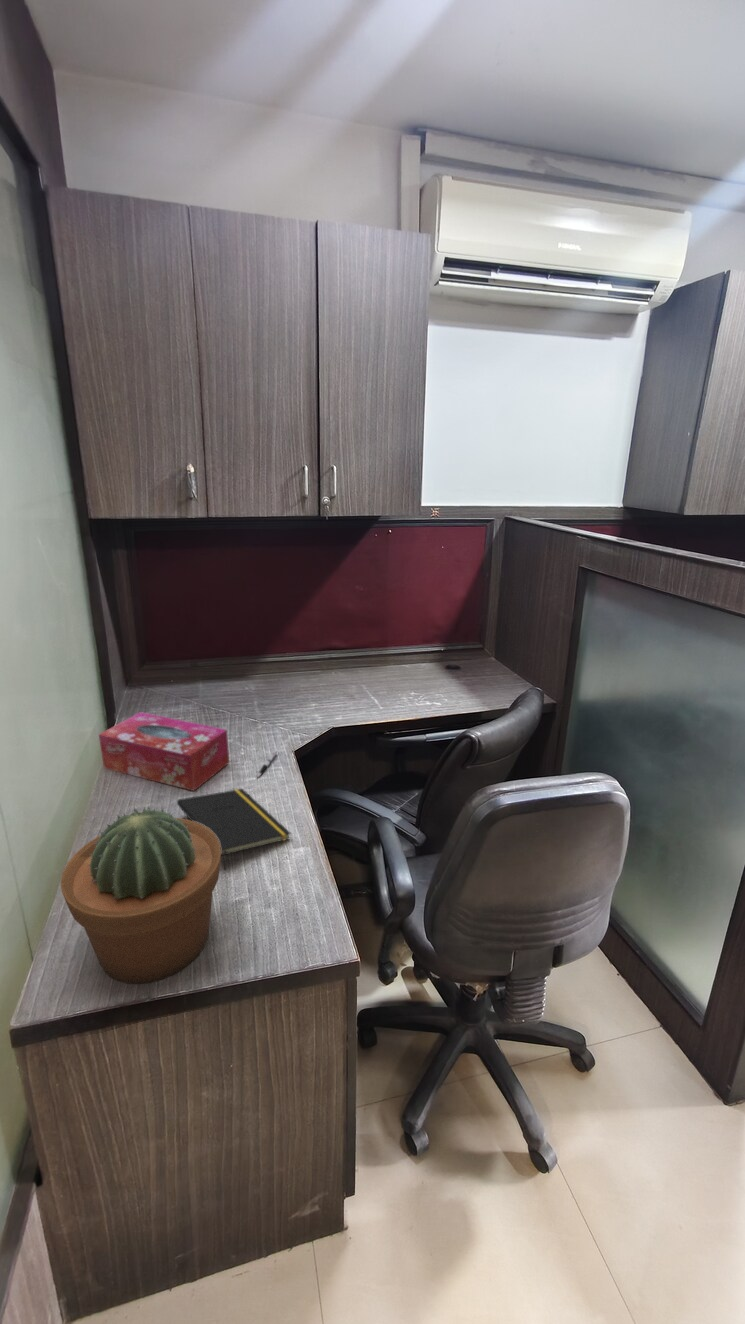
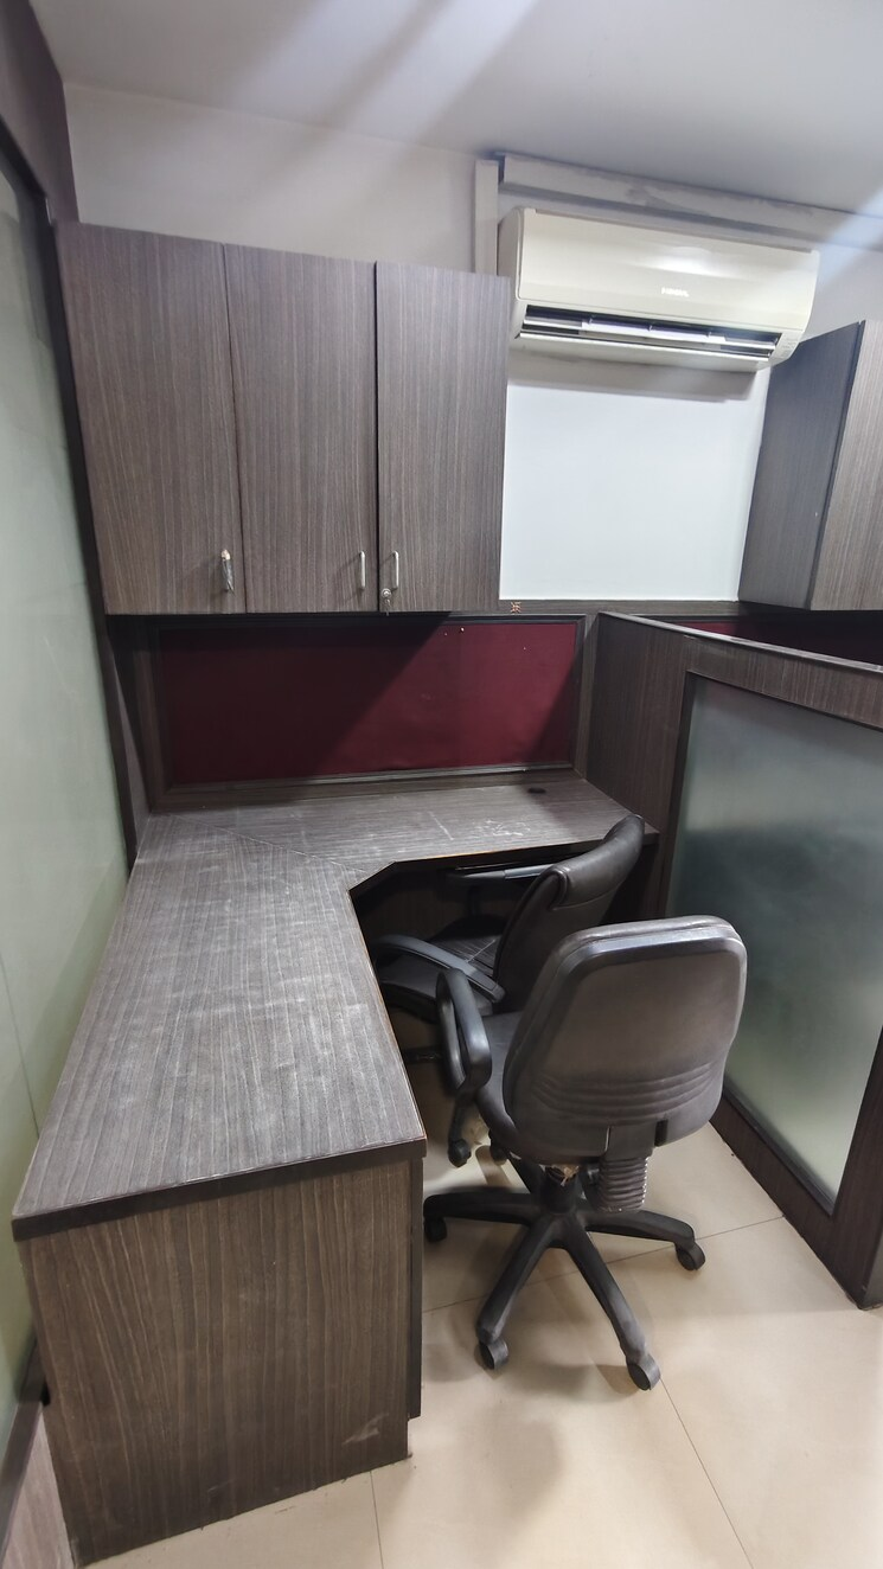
- pen [256,749,278,779]
- tissue box [98,711,230,792]
- notepad [176,788,292,871]
- potted cactus [60,806,222,985]
